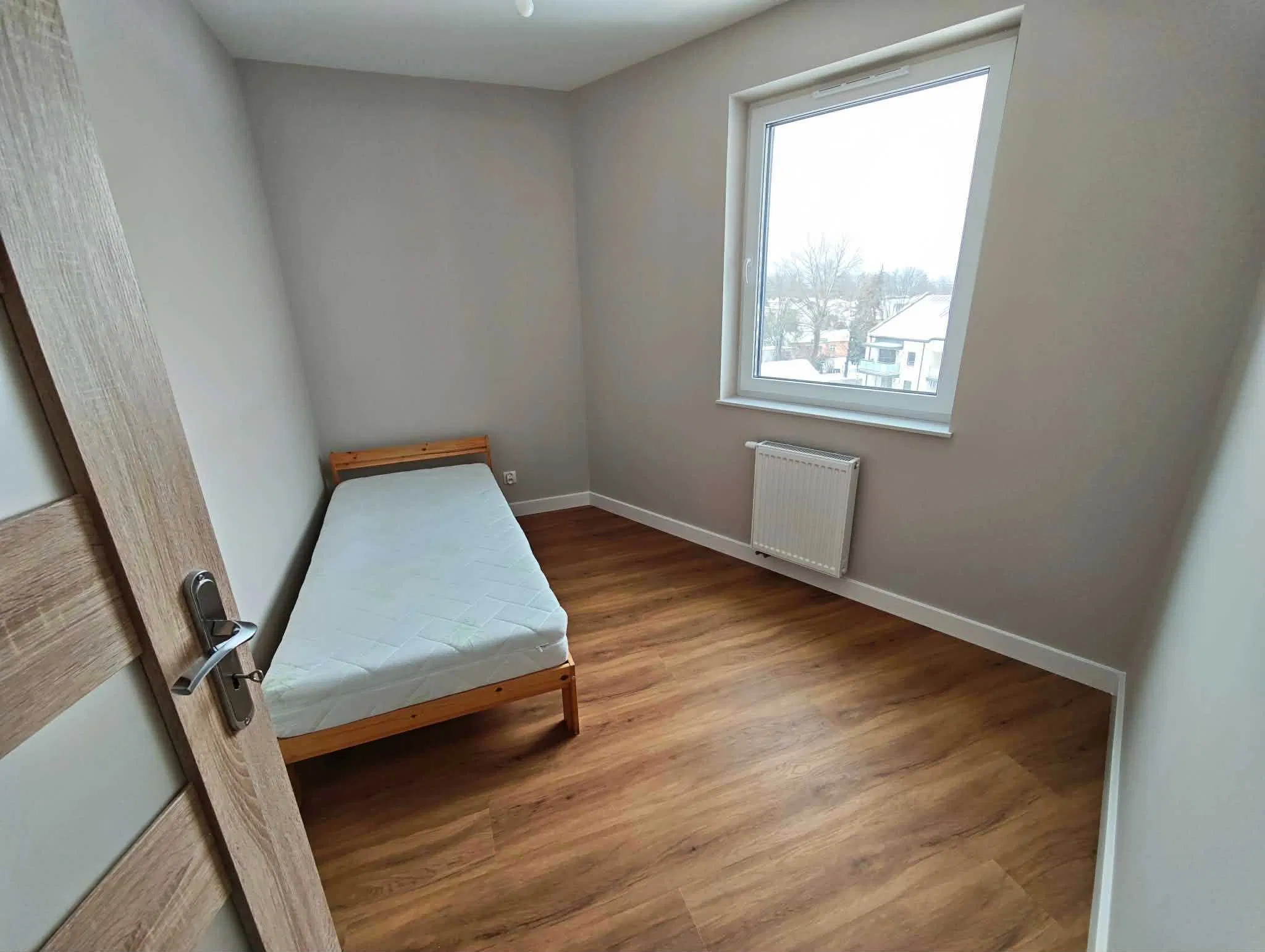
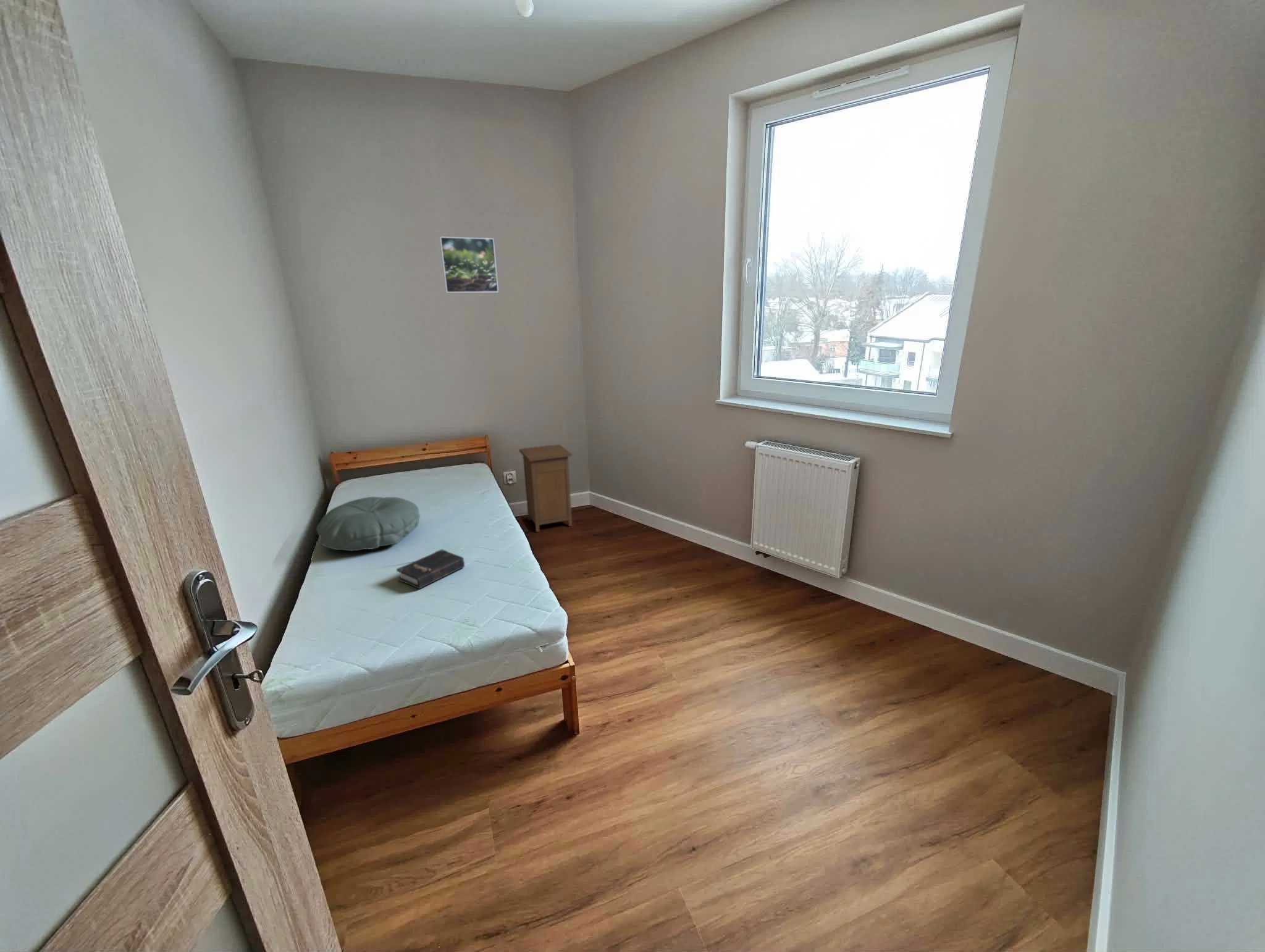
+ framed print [439,236,499,293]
+ nightstand [518,444,573,533]
+ pillow [316,496,421,551]
+ hardback book [396,549,465,590]
